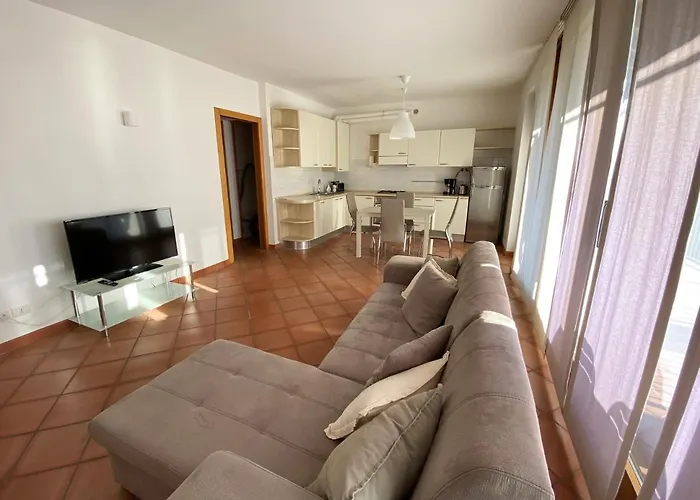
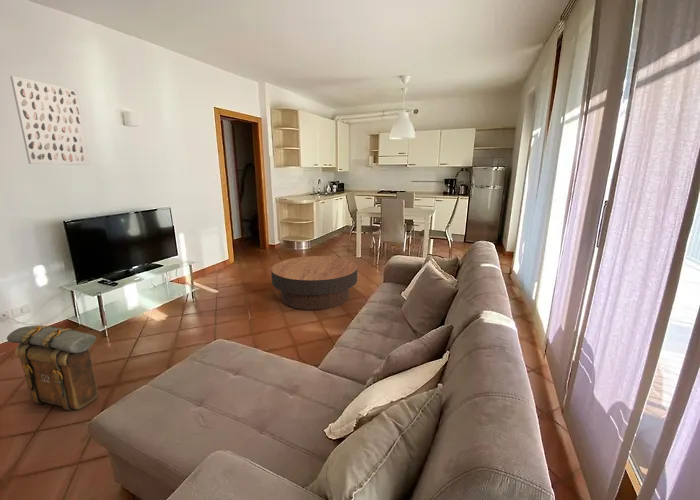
+ wall art [9,75,91,166]
+ backpack [6,324,99,412]
+ coffee table [270,255,358,311]
